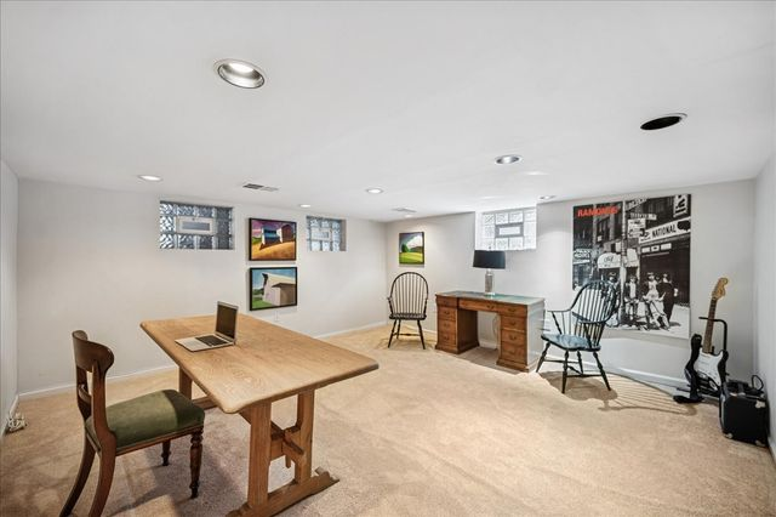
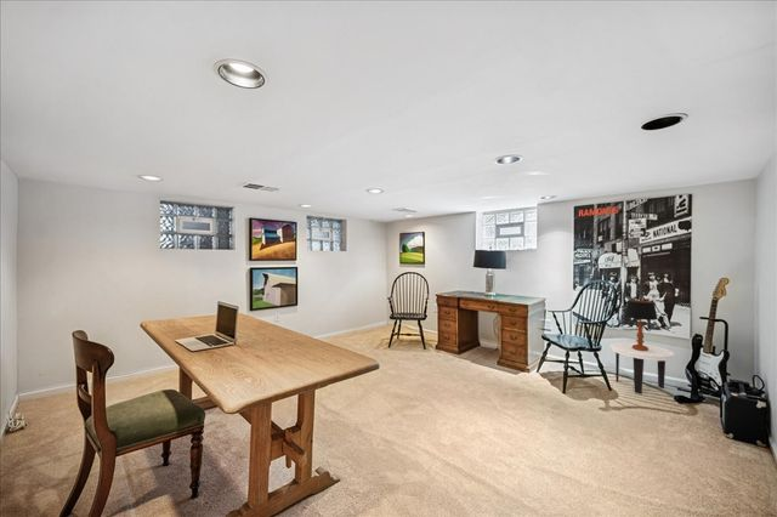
+ side table [609,341,676,396]
+ table lamp [623,299,658,351]
